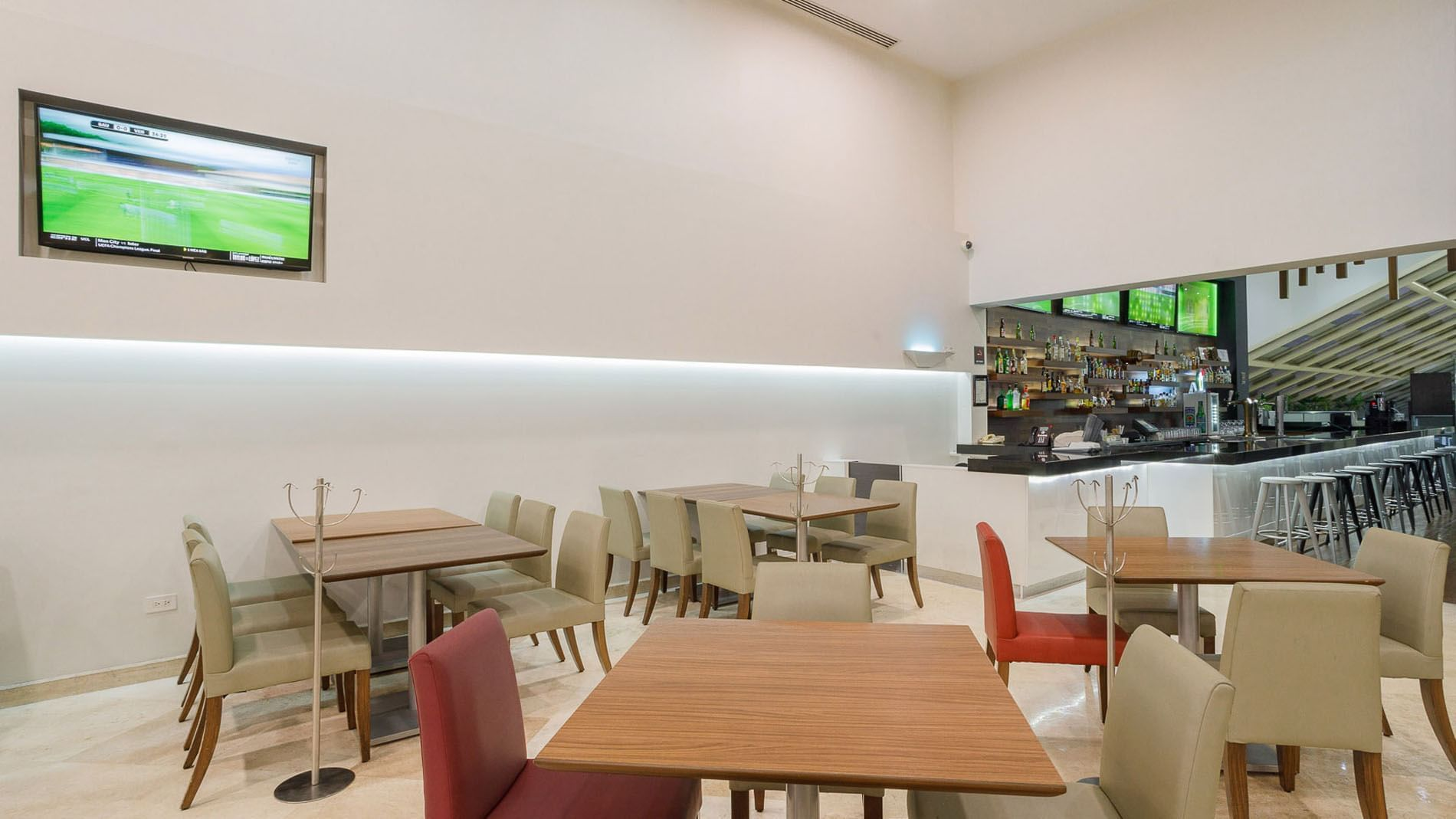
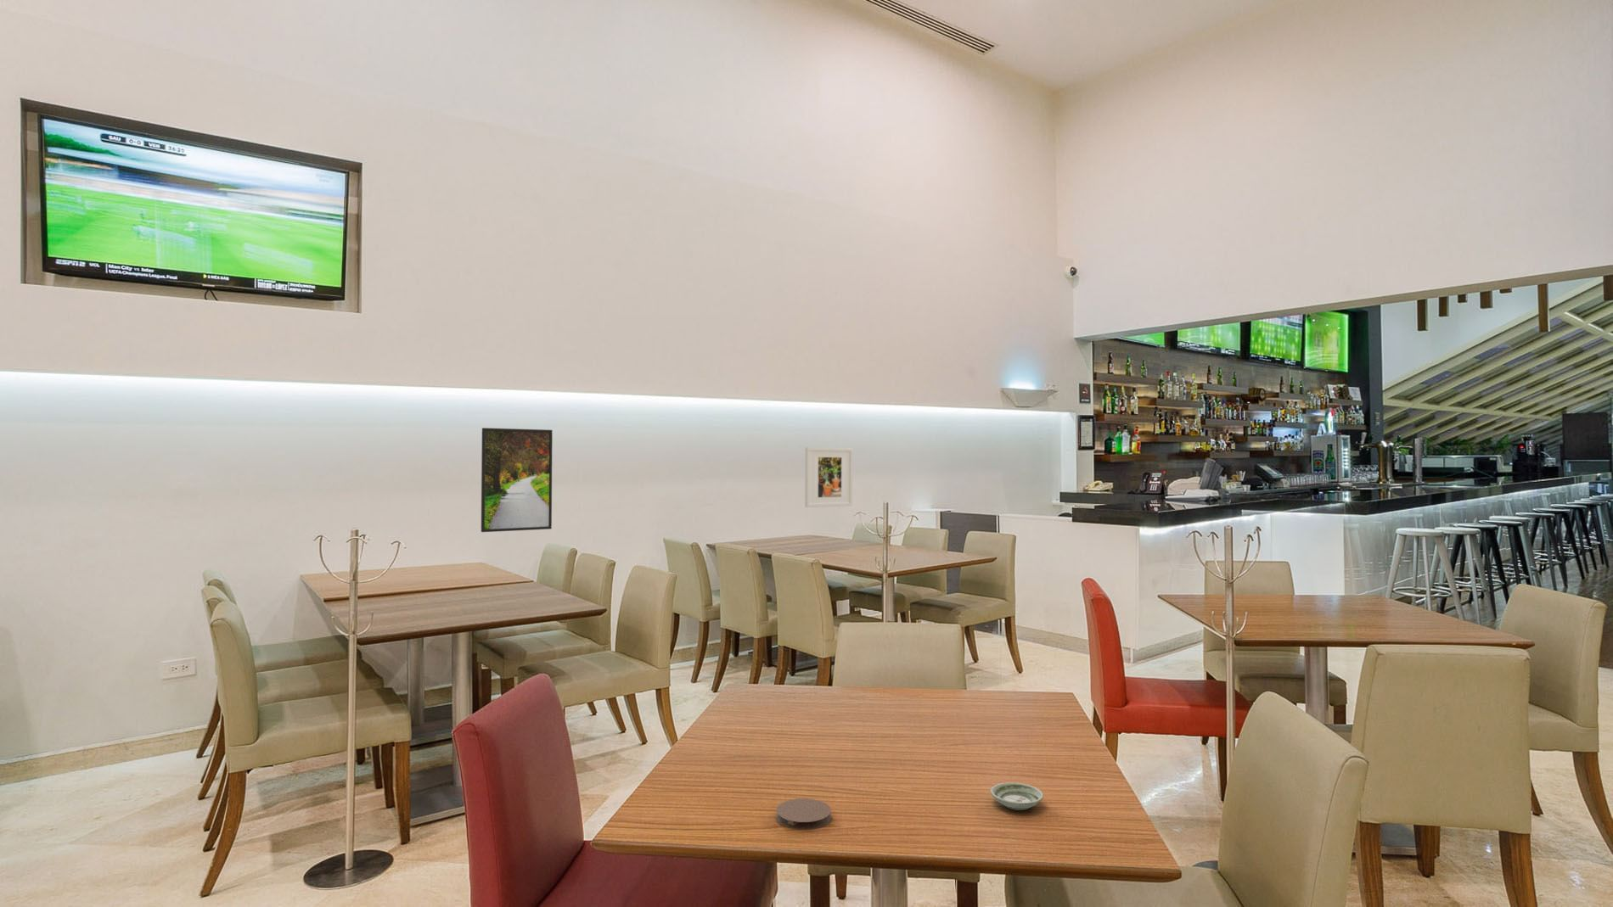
+ coaster [775,797,832,831]
+ saucer [990,782,1045,811]
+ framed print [804,446,854,508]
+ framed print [481,426,554,533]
